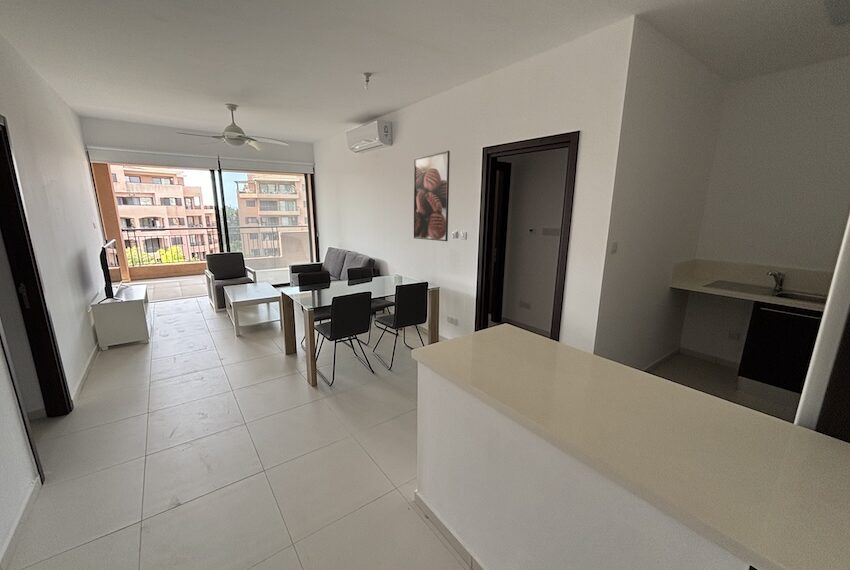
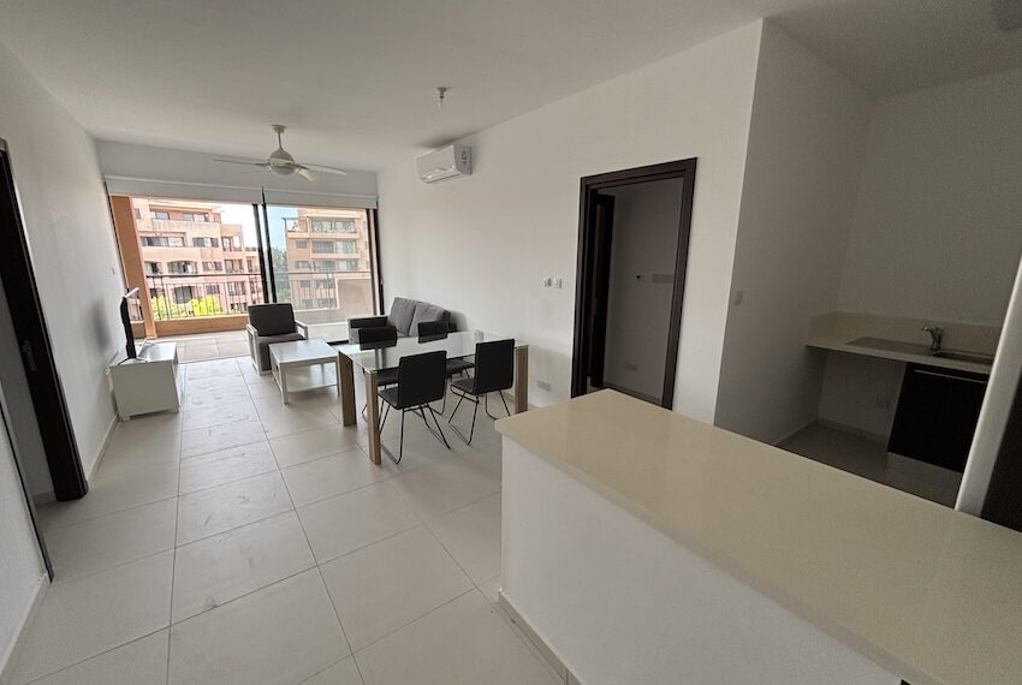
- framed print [413,150,451,242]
